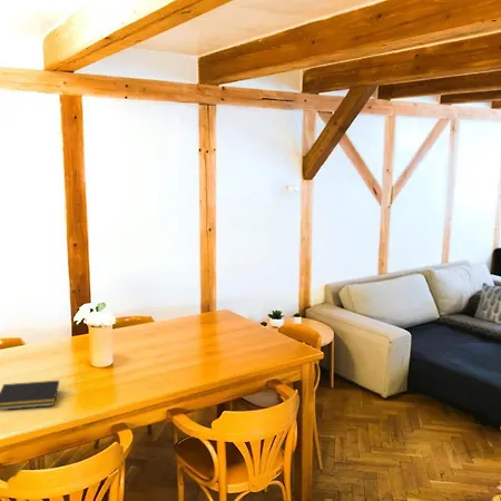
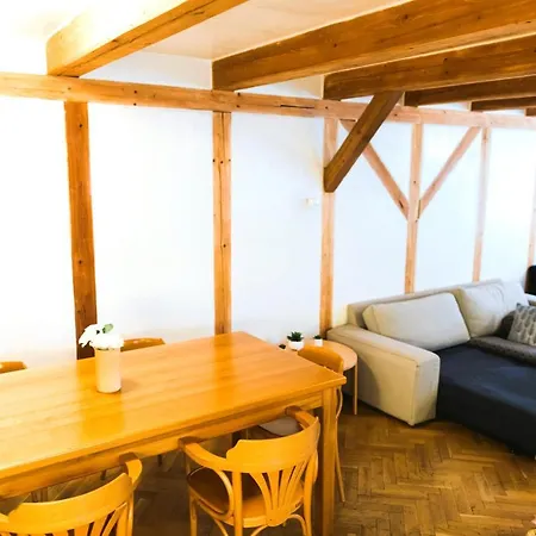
- notepad [0,380,60,411]
